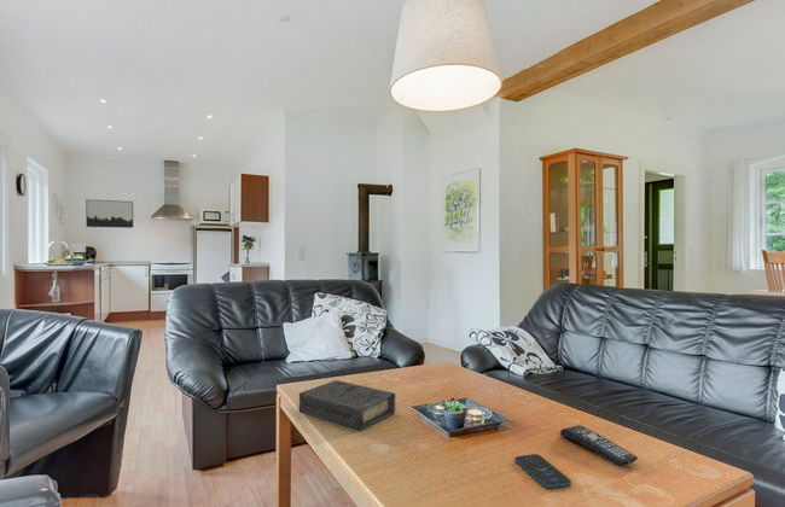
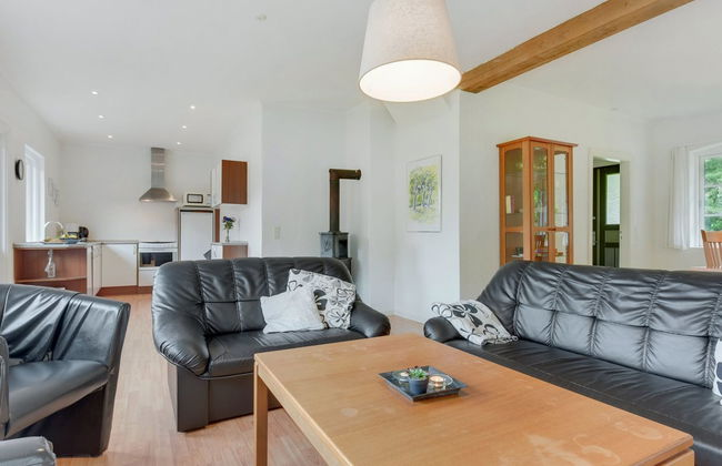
- wall art [85,198,134,229]
- remote control [559,424,639,467]
- book [298,379,396,431]
- smartphone [514,453,572,489]
